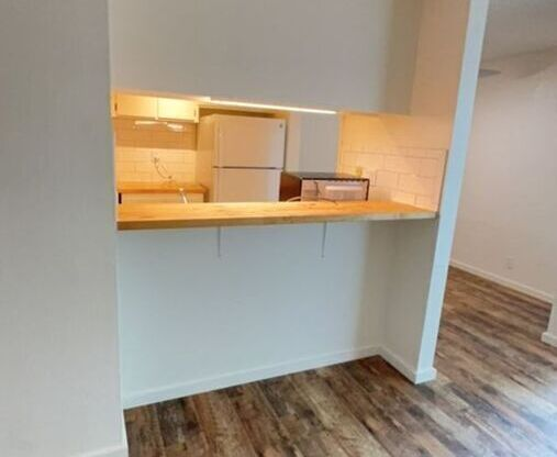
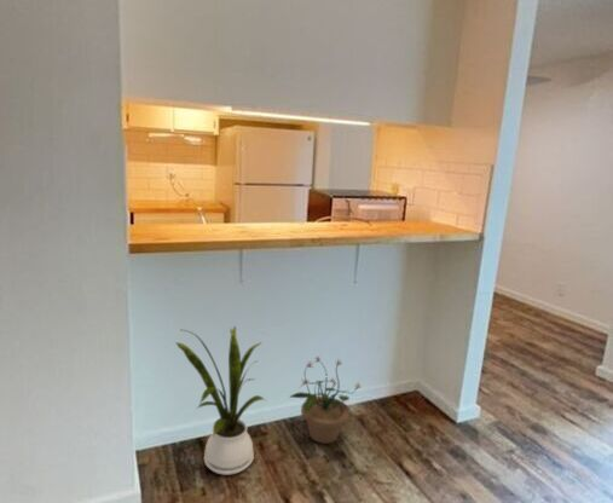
+ potted plant [288,355,363,445]
+ house plant [174,324,268,476]
